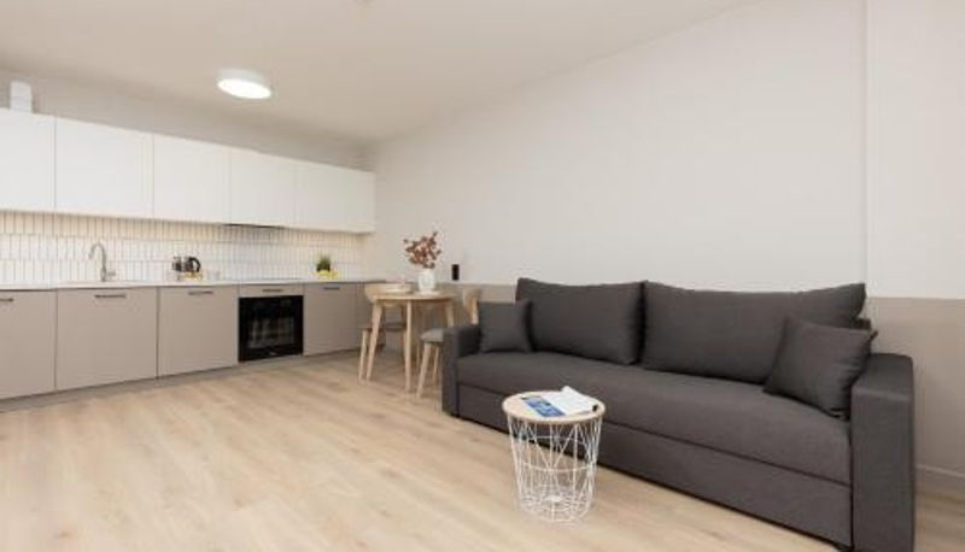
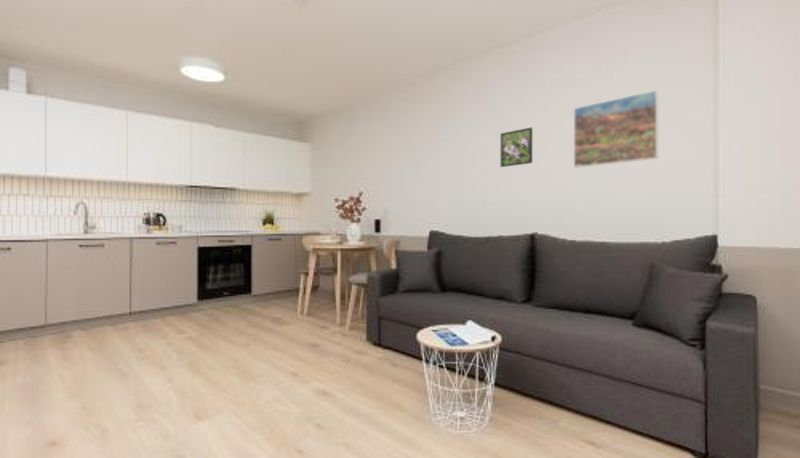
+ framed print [499,127,533,168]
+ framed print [573,89,659,169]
